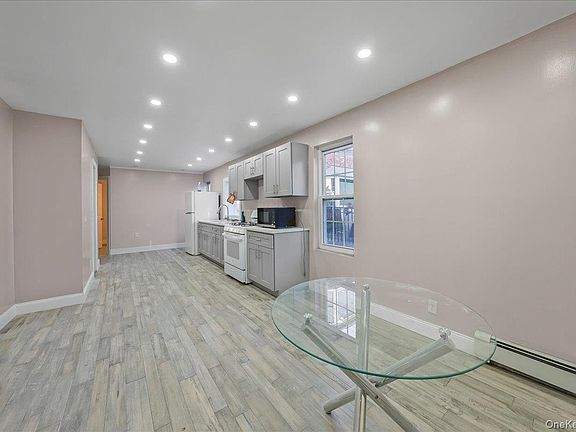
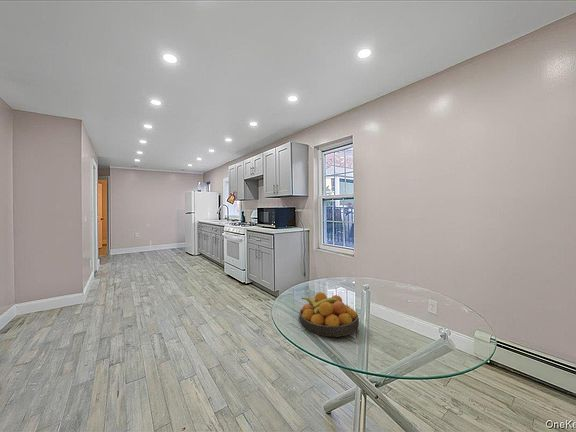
+ fruit bowl [298,291,360,338]
